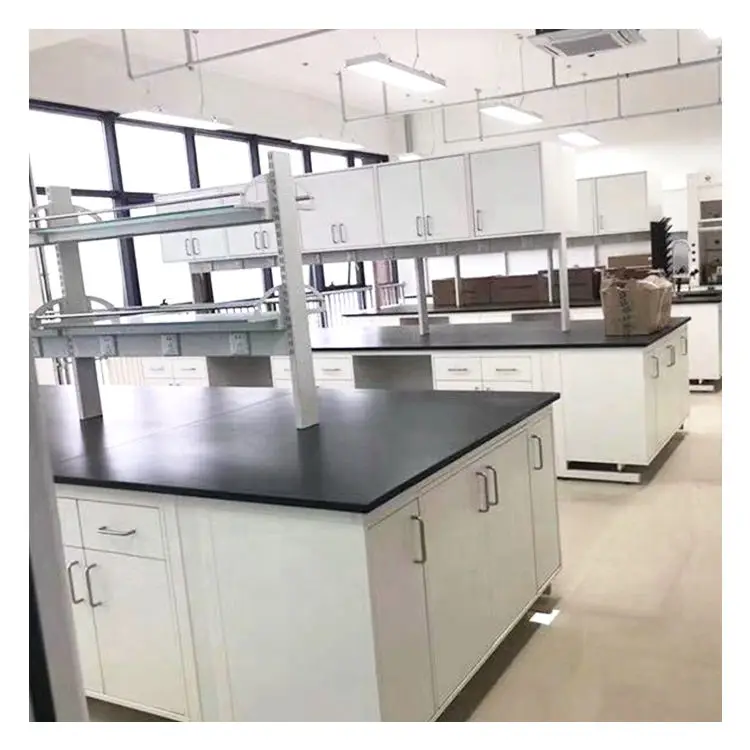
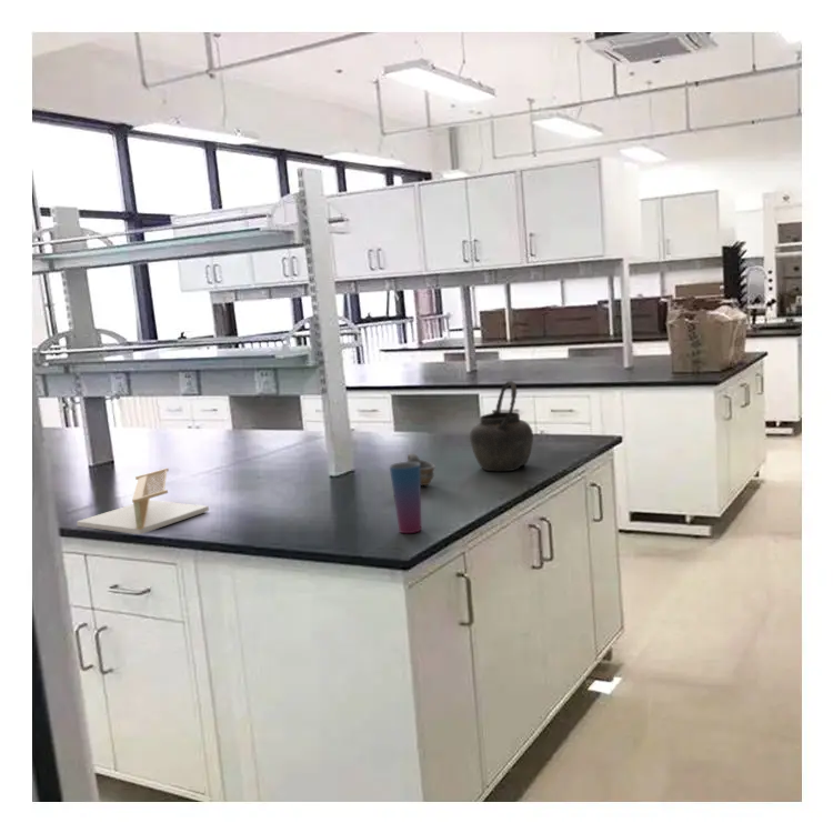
+ cup [407,452,436,486]
+ kettle [469,380,534,472]
+ architectural model [76,468,210,535]
+ cup [389,461,422,534]
